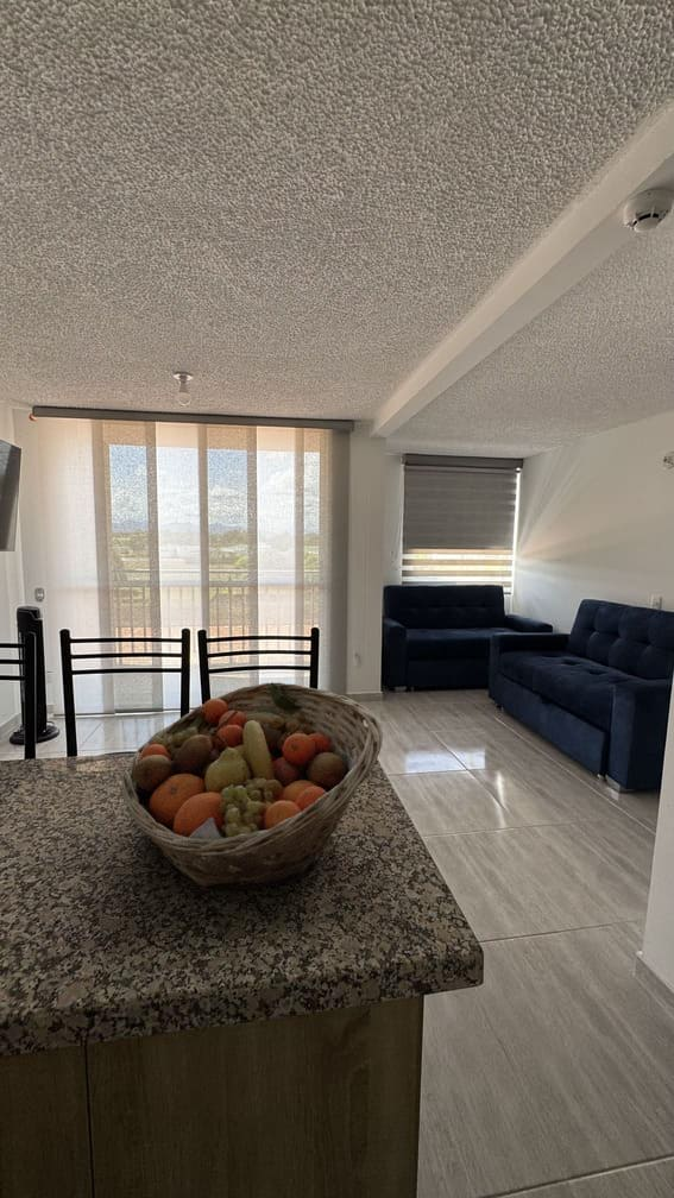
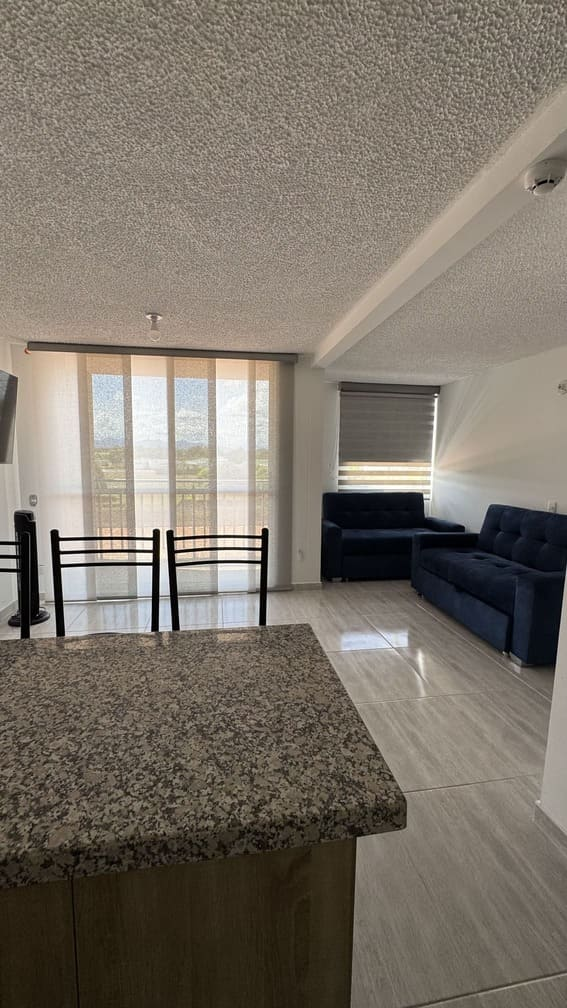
- fruit basket [119,681,384,891]
